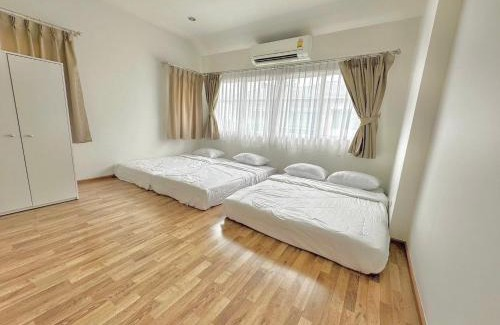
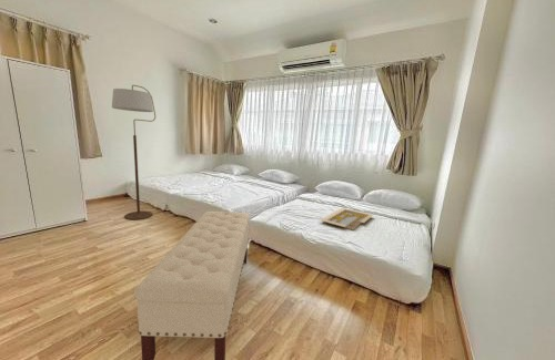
+ floor lamp [111,84,157,220]
+ serving tray [319,207,374,232]
+ bench [133,210,251,360]
